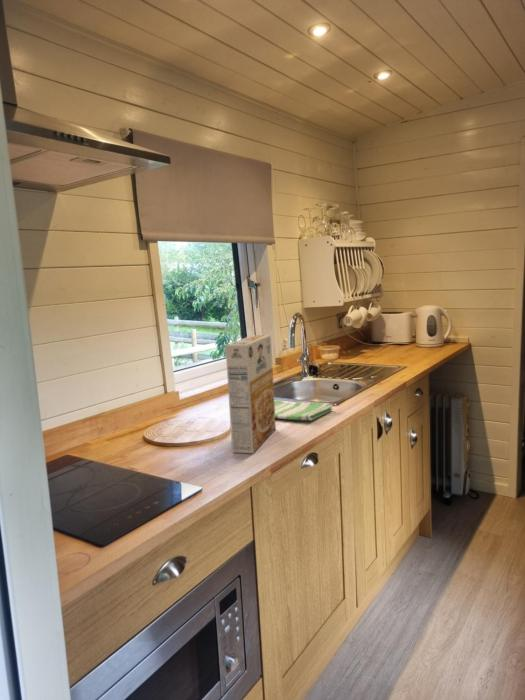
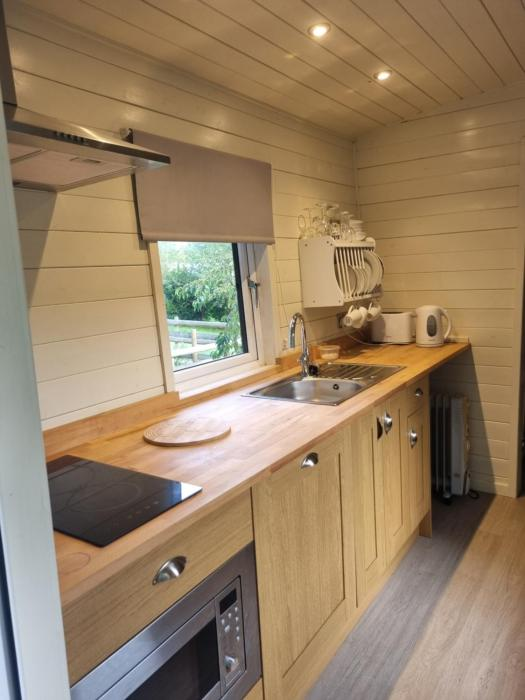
- cereal box [224,334,277,454]
- dish towel [274,398,334,421]
